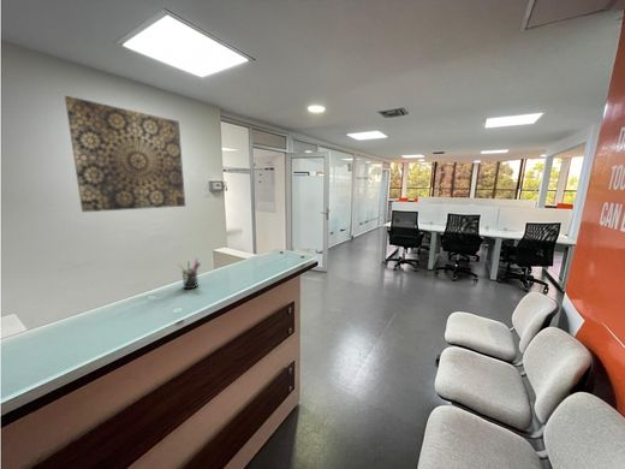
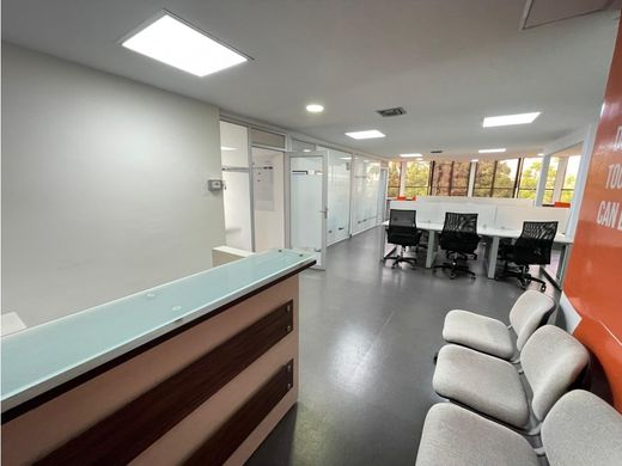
- wall art [64,95,186,213]
- pen holder [177,257,202,290]
